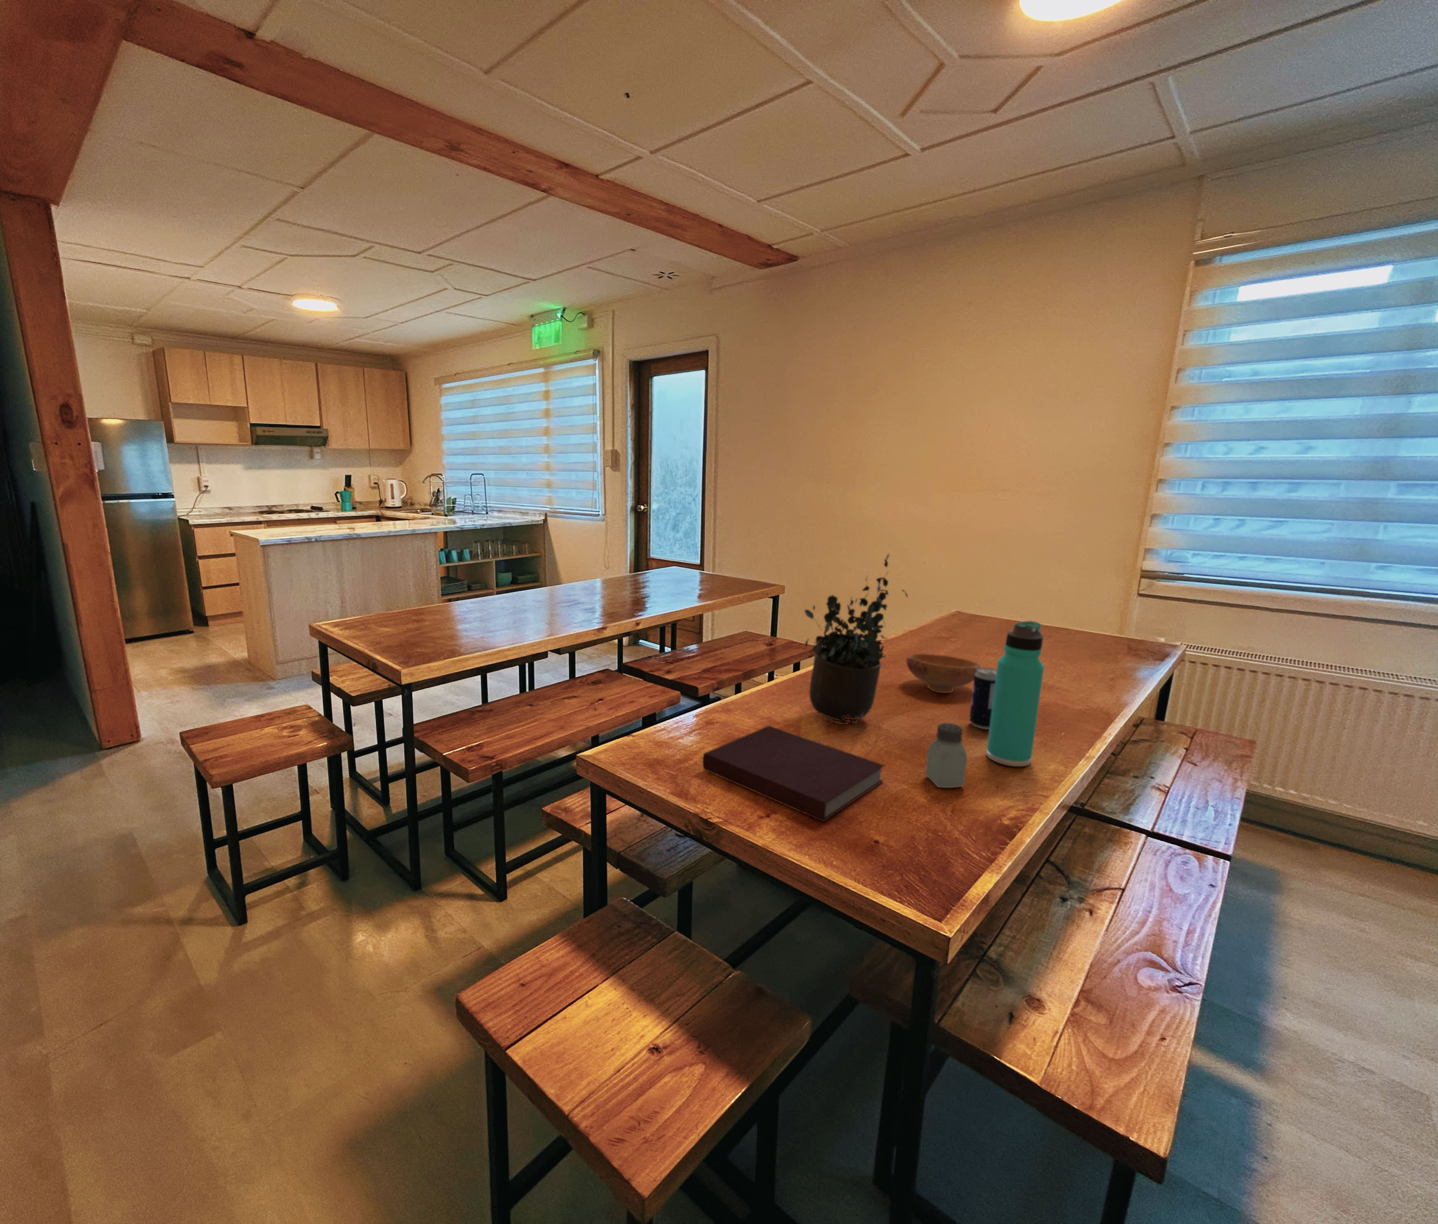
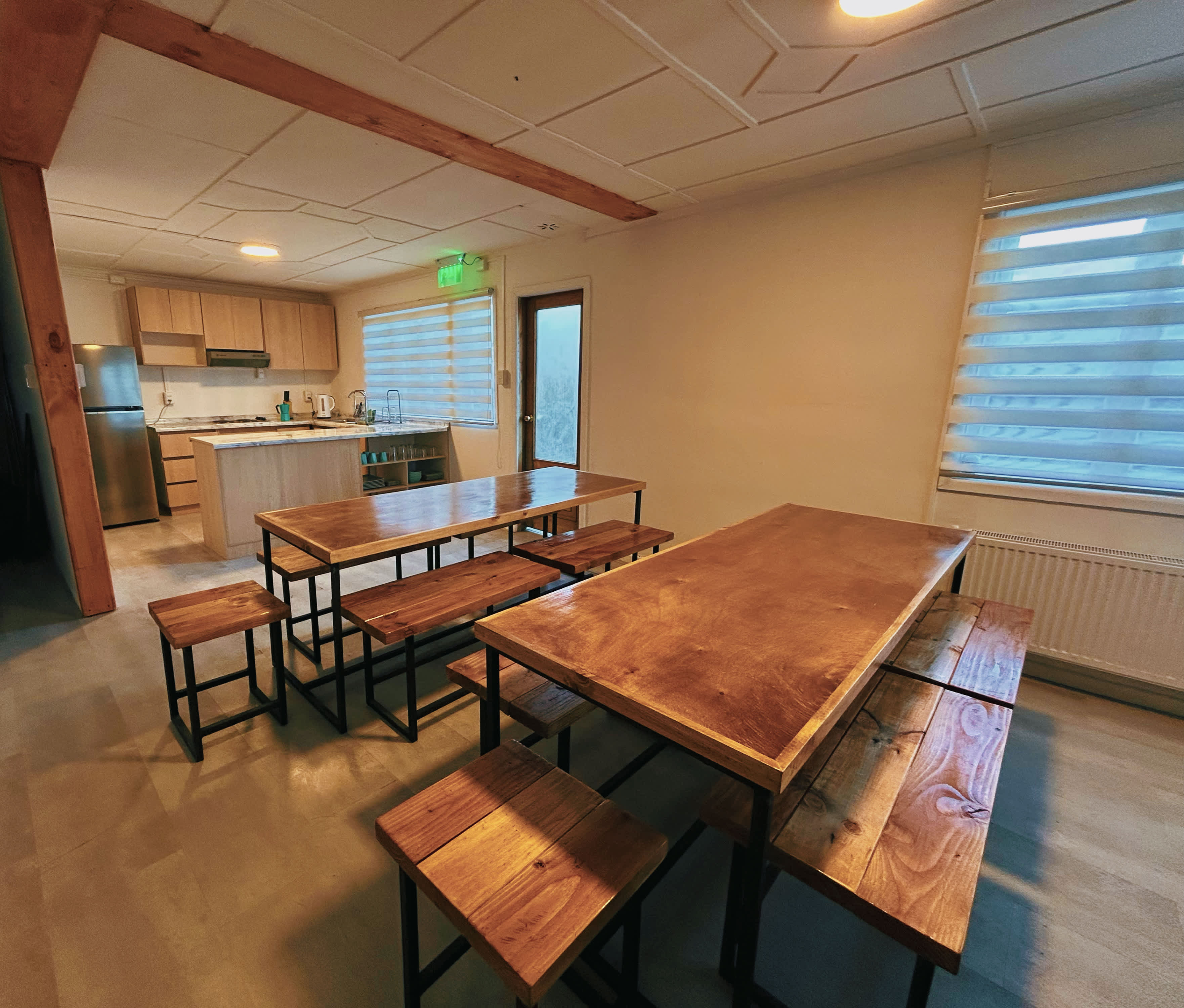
- saltshaker [925,722,968,788]
- notebook [702,725,885,822]
- beverage can [969,668,997,730]
- bowl [906,653,981,693]
- potted plant [804,552,908,725]
- thermos bottle [986,620,1044,767]
